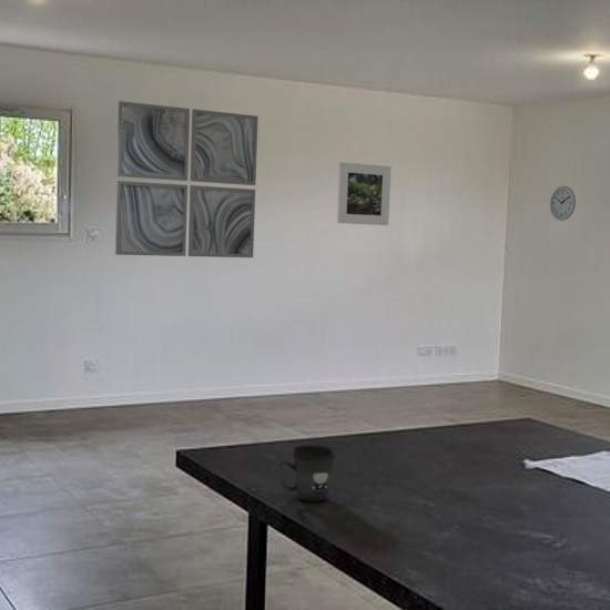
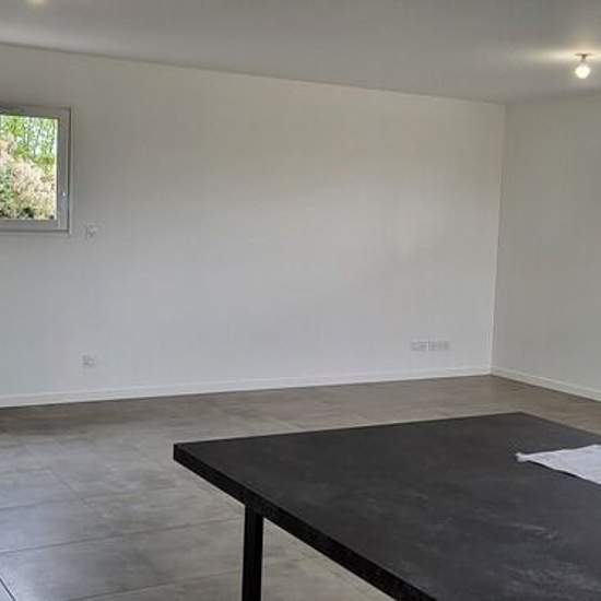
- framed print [336,161,392,226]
- mug [276,445,337,502]
- wall clock [549,185,577,222]
- wall art [114,100,260,258]
